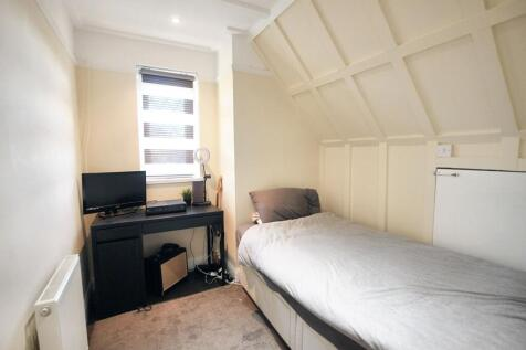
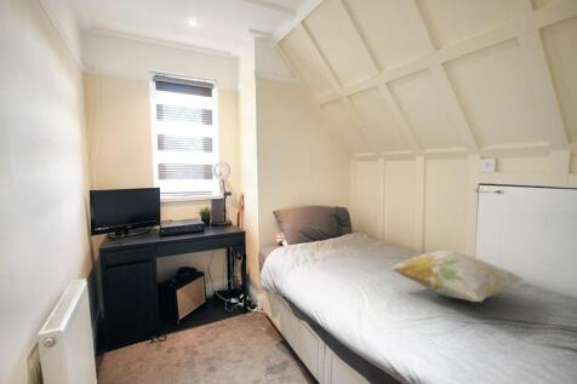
+ decorative pillow [387,250,526,303]
